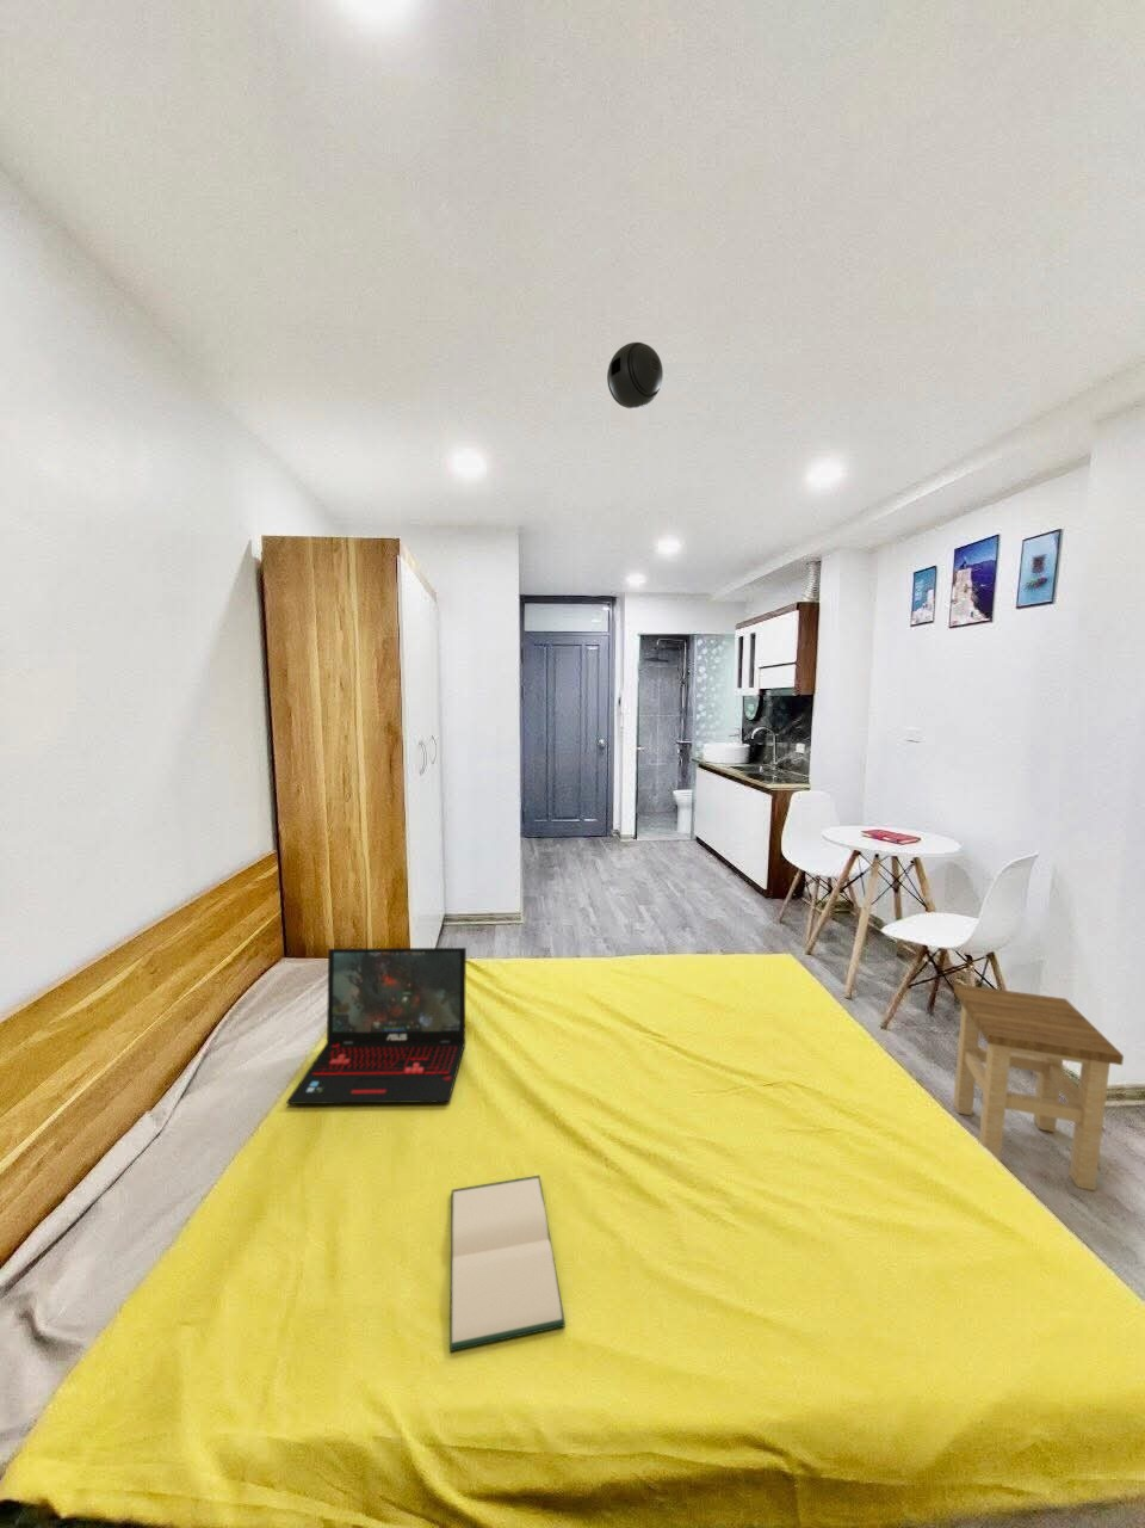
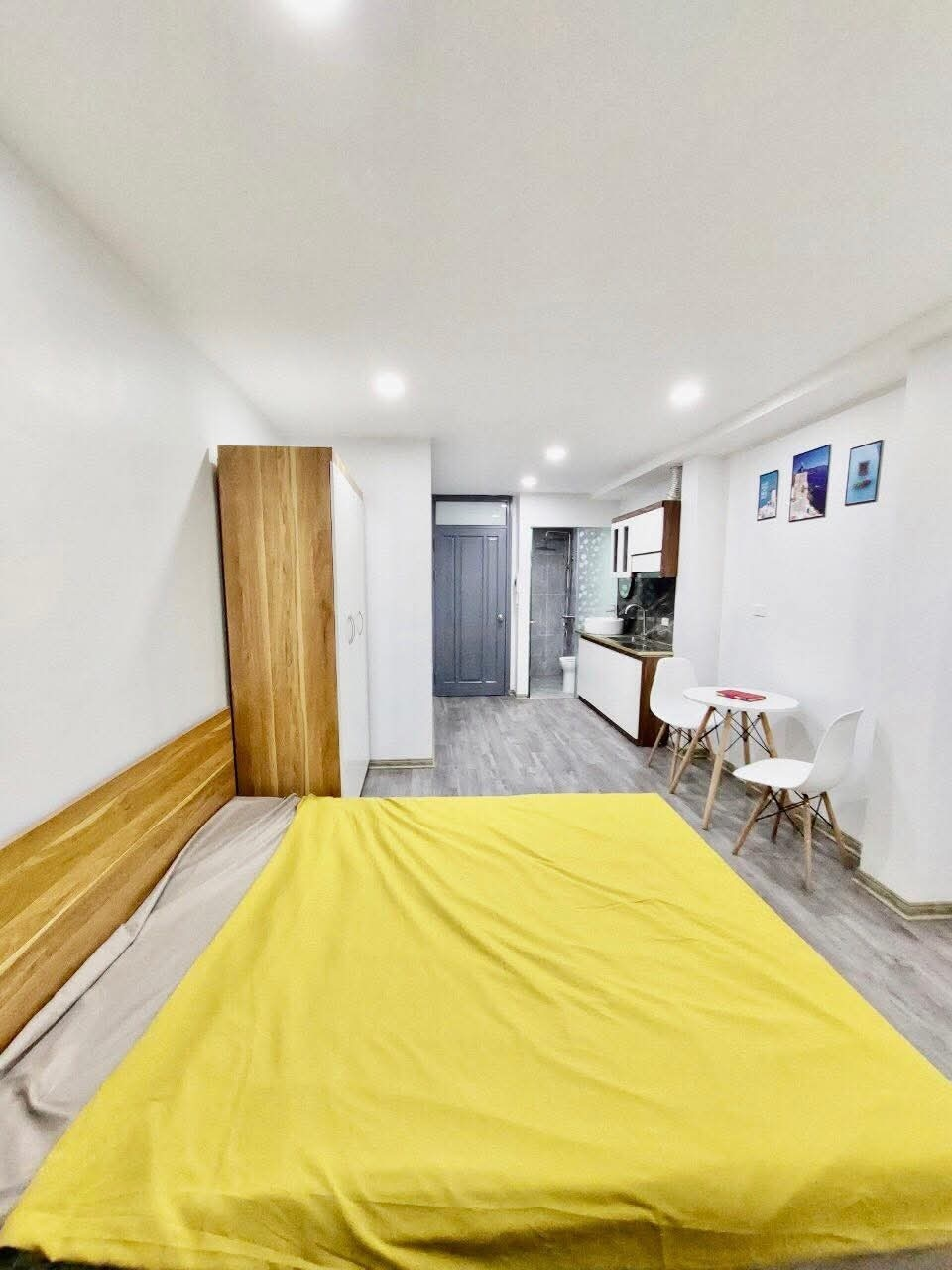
- stool [953,983,1125,1192]
- laptop [285,947,468,1106]
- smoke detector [606,342,664,409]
- hardback book [449,1174,566,1352]
